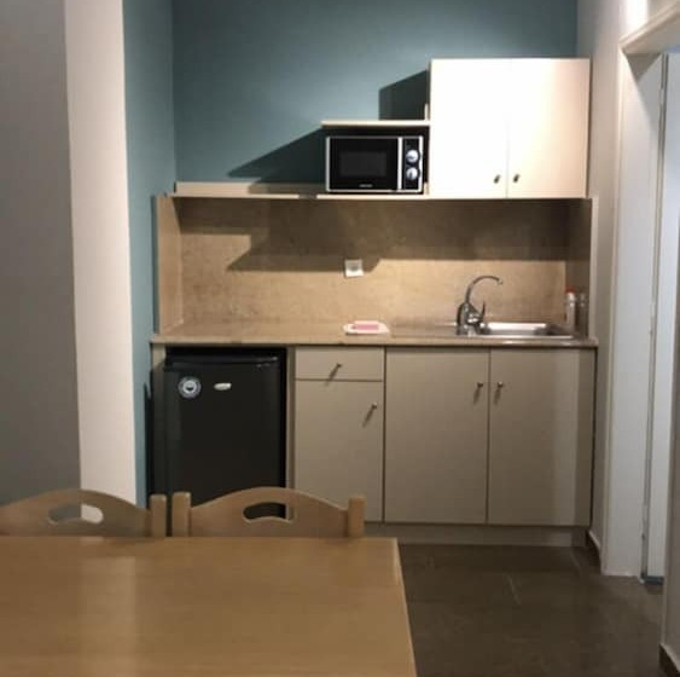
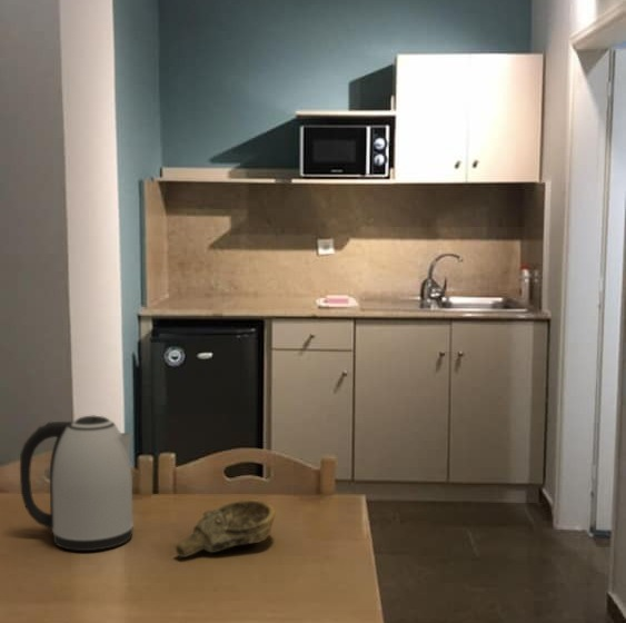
+ decorative bowl [175,498,277,558]
+ kettle [19,415,135,552]
